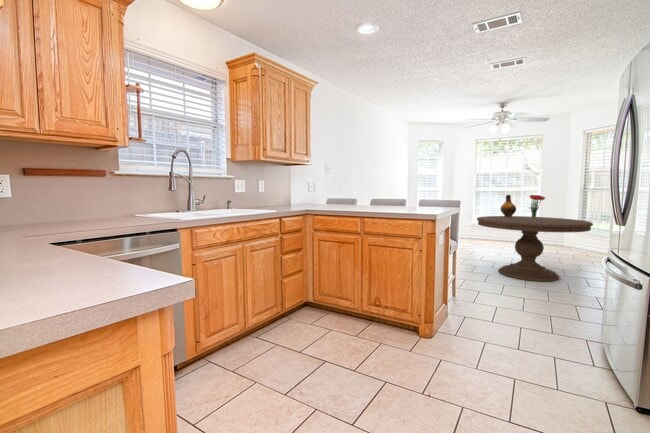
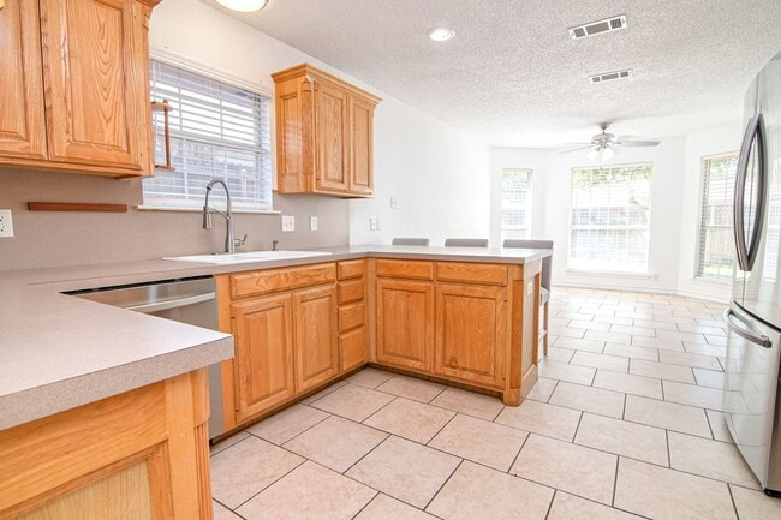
- ceramic jug [499,194,517,217]
- bouquet [528,194,546,218]
- dining table [476,215,594,282]
